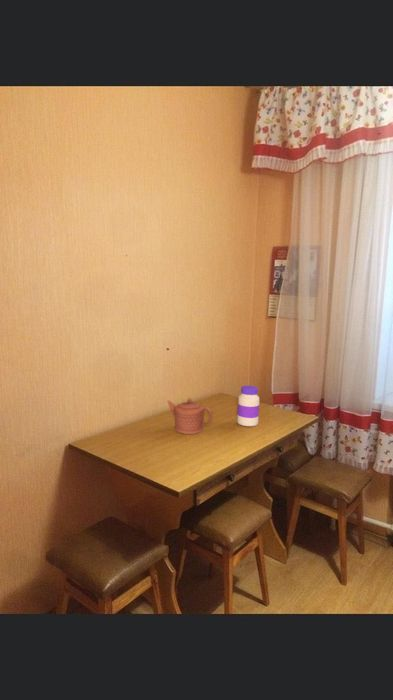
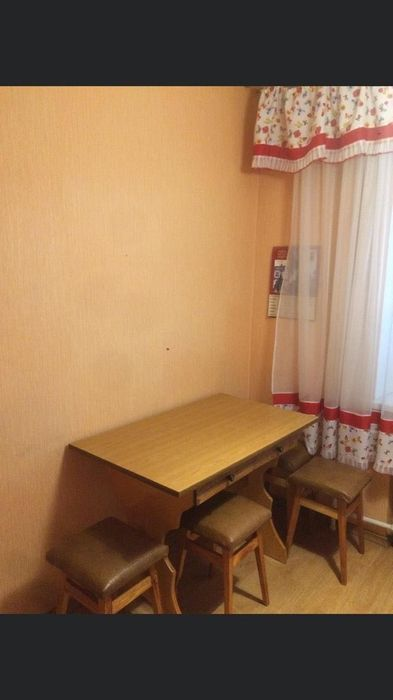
- teapot [166,397,213,435]
- jar [236,385,260,427]
